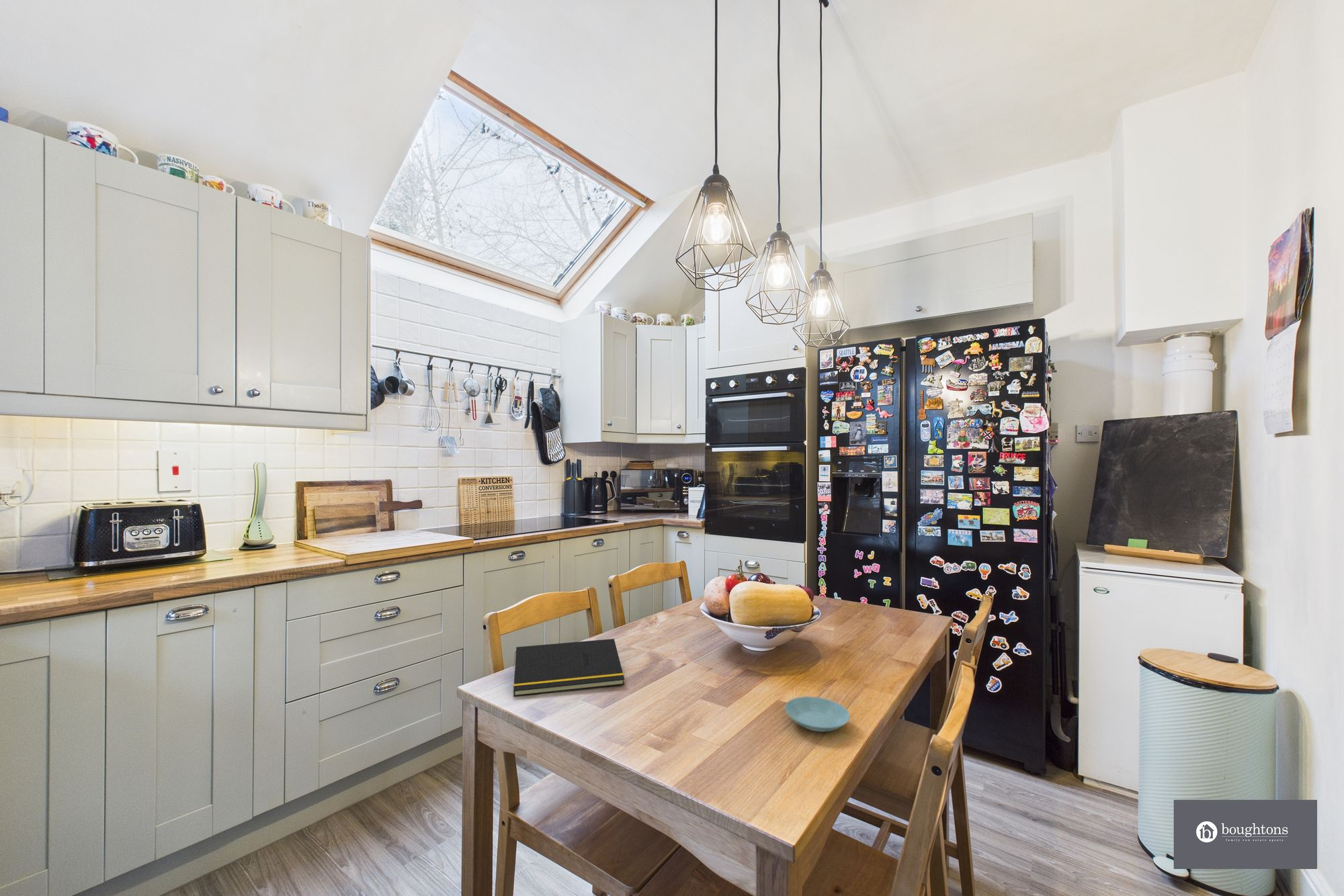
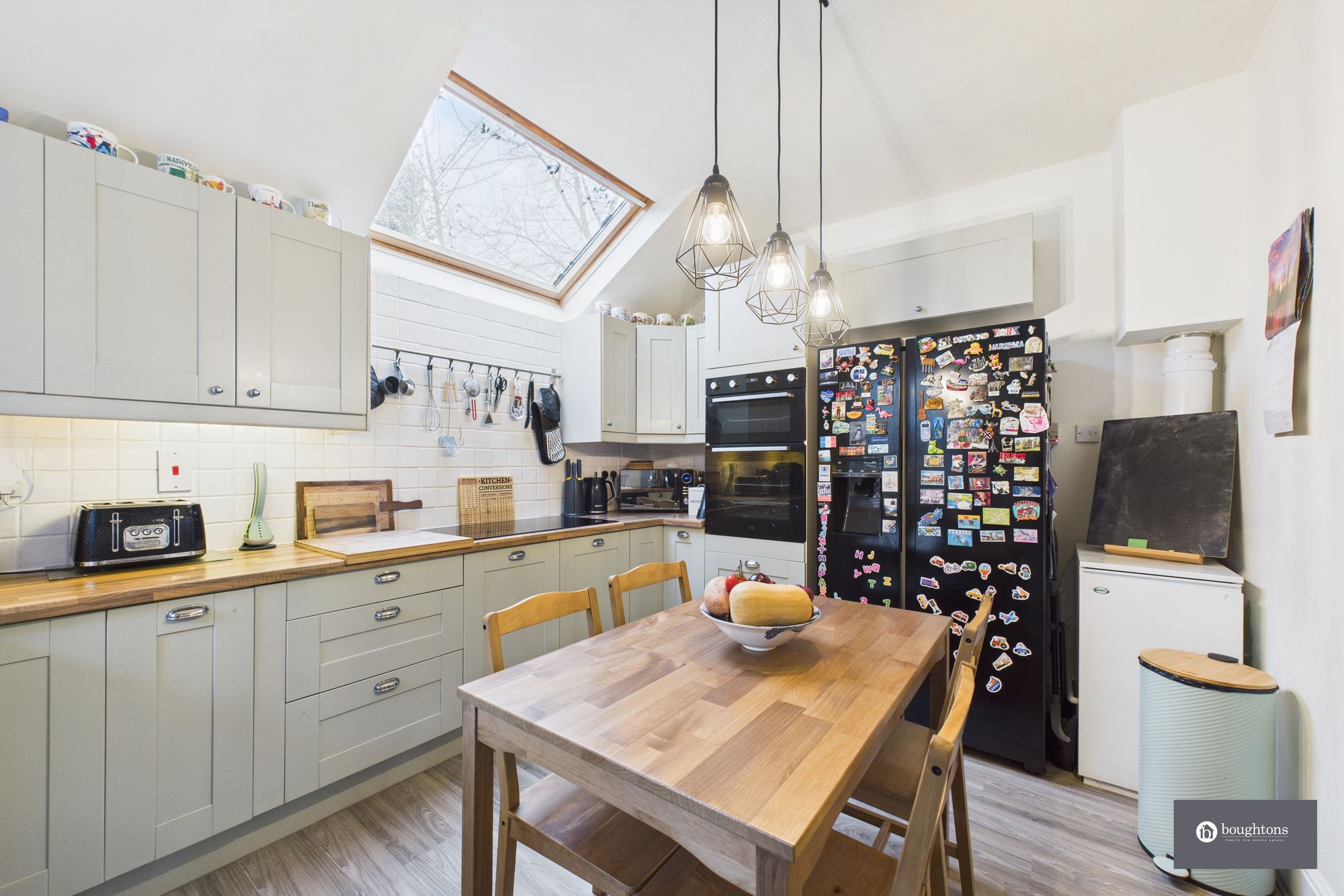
- notepad [513,638,625,697]
- saucer [784,696,851,733]
